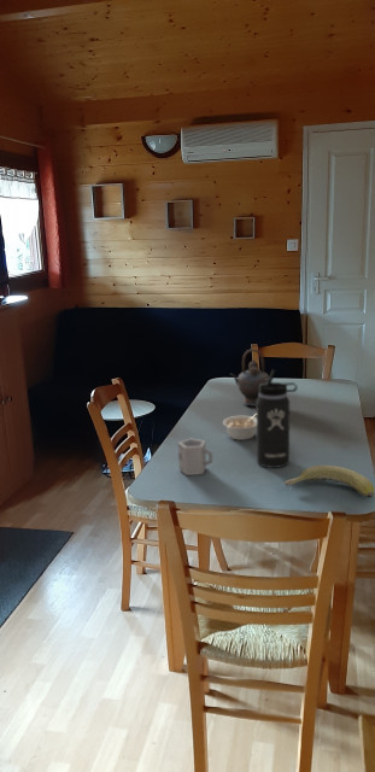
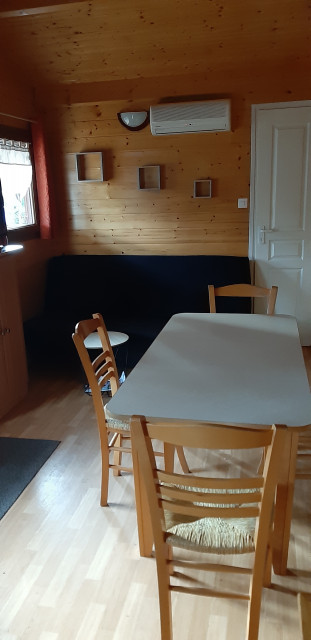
- teapot [229,347,270,407]
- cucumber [283,464,375,498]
- thermos bottle [256,368,299,469]
- cup [177,438,213,476]
- legume [222,411,257,441]
